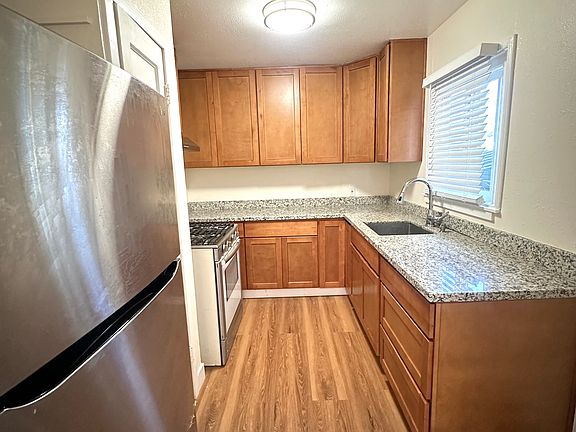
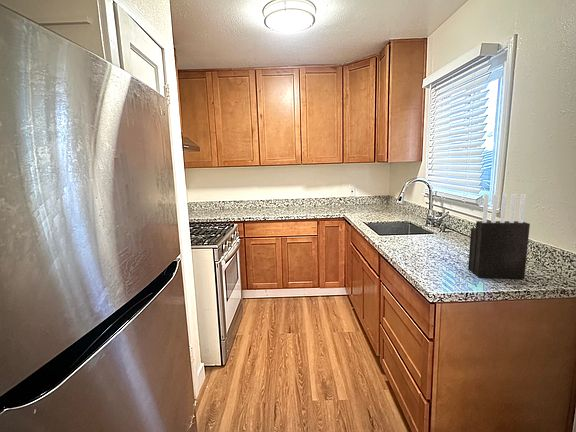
+ knife block [467,193,531,280]
